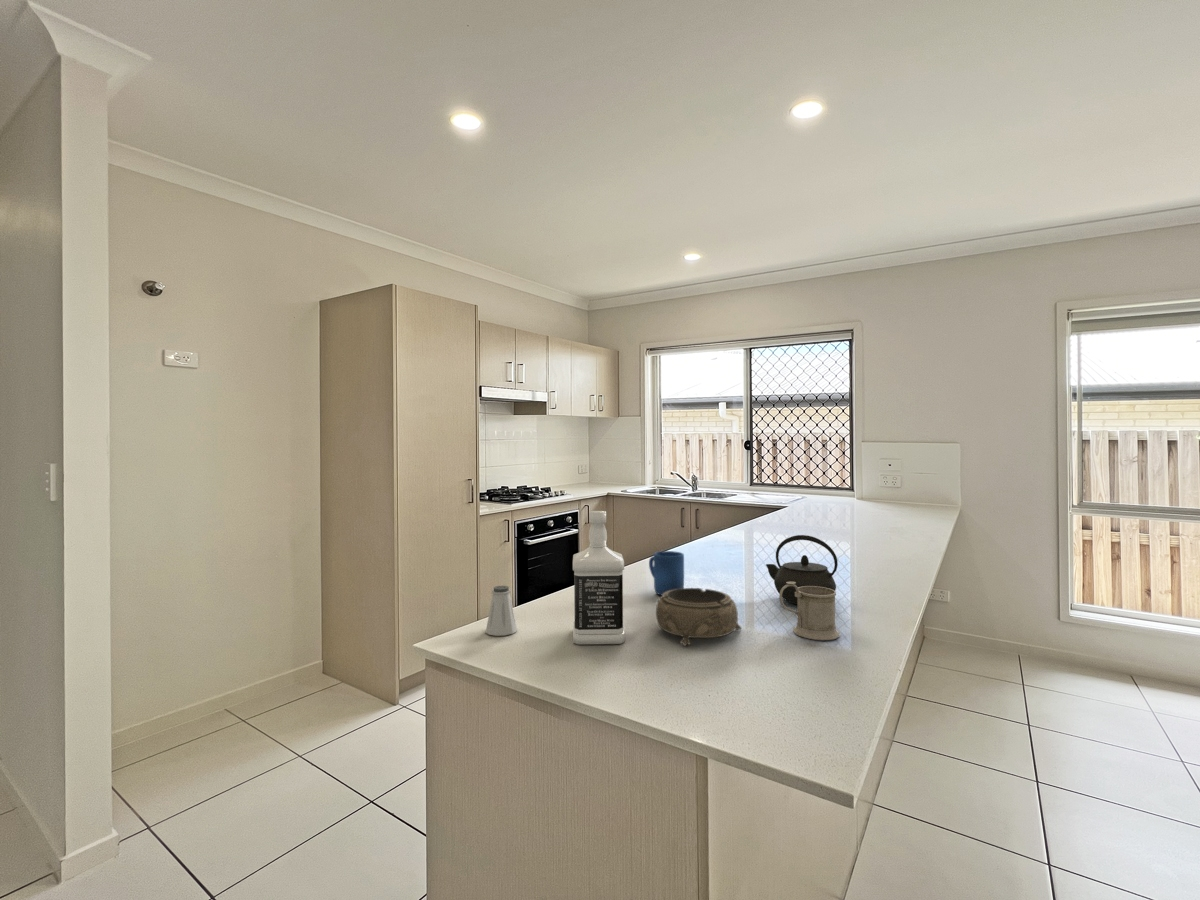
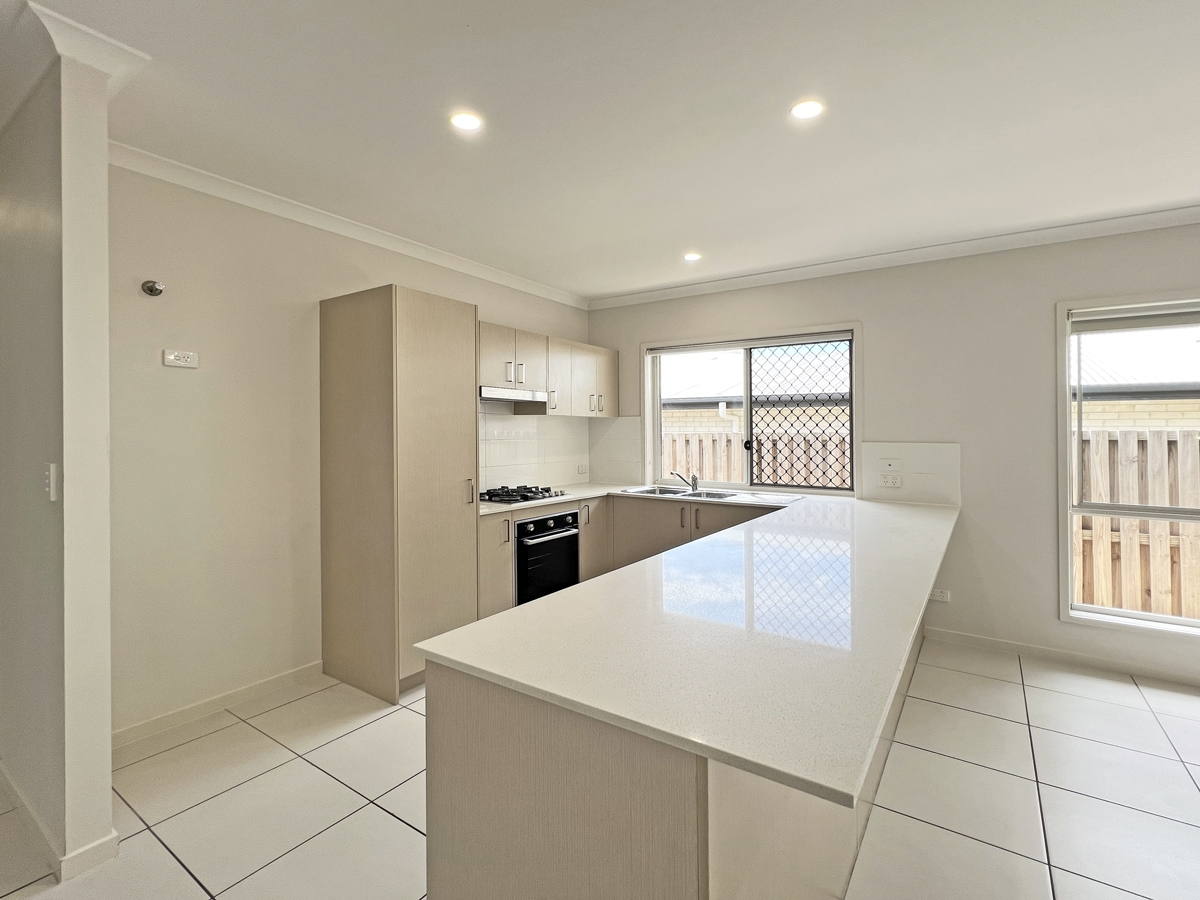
- mug [778,582,841,641]
- saltshaker [485,585,518,637]
- mug [648,550,685,596]
- decorative bowl [655,587,742,647]
- bottle [572,510,626,645]
- kettle [765,534,839,605]
